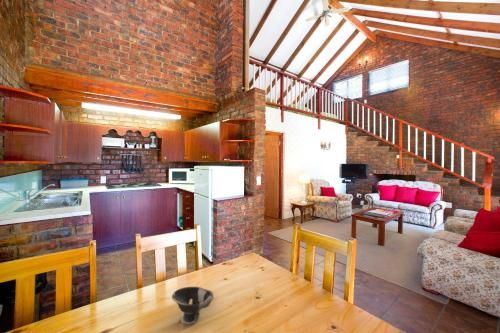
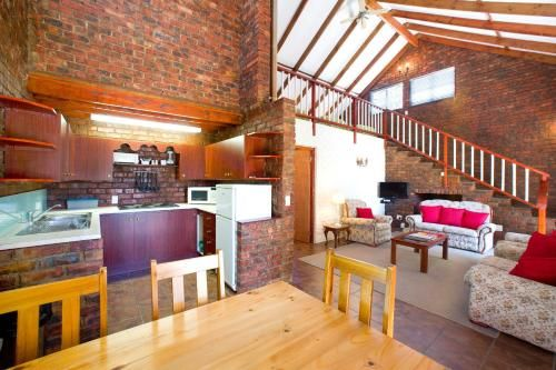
- bowl [171,286,215,325]
